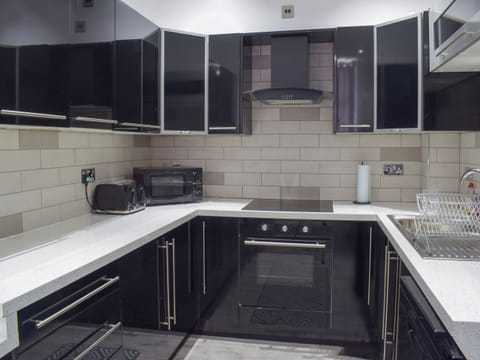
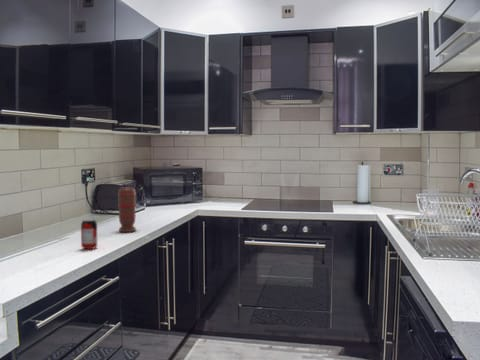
+ spice grinder [117,186,137,233]
+ beverage can [80,218,98,250]
